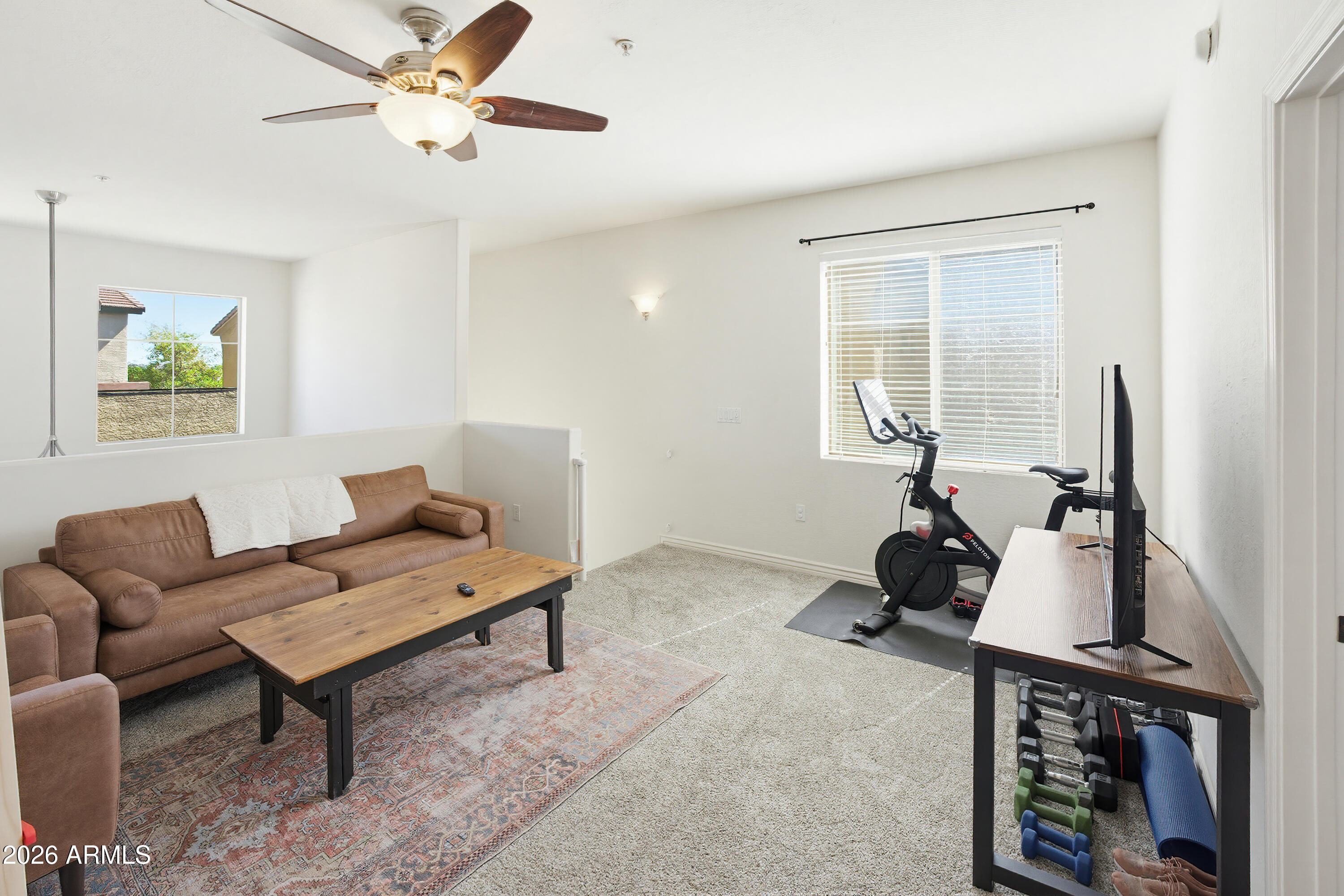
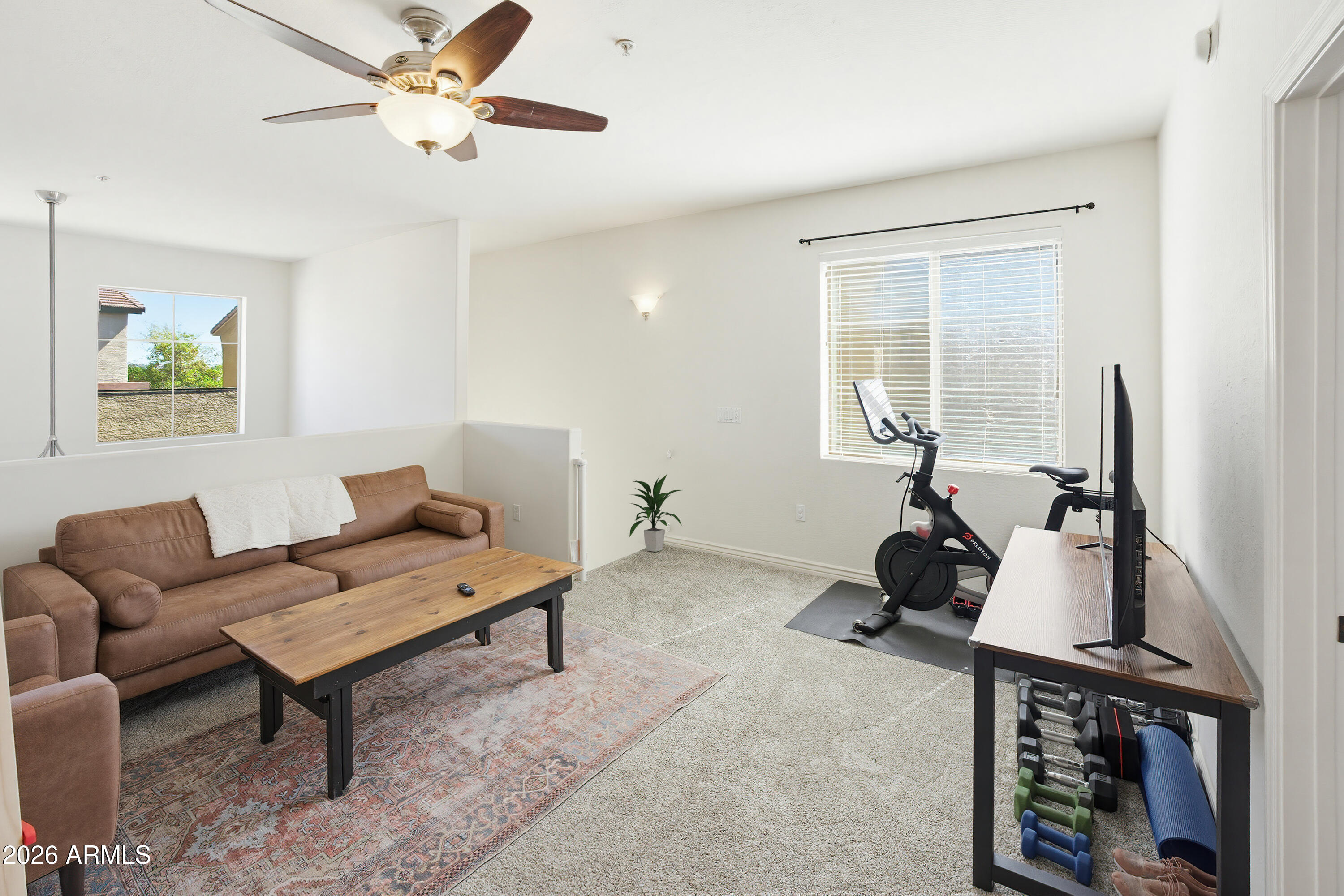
+ indoor plant [628,473,684,552]
